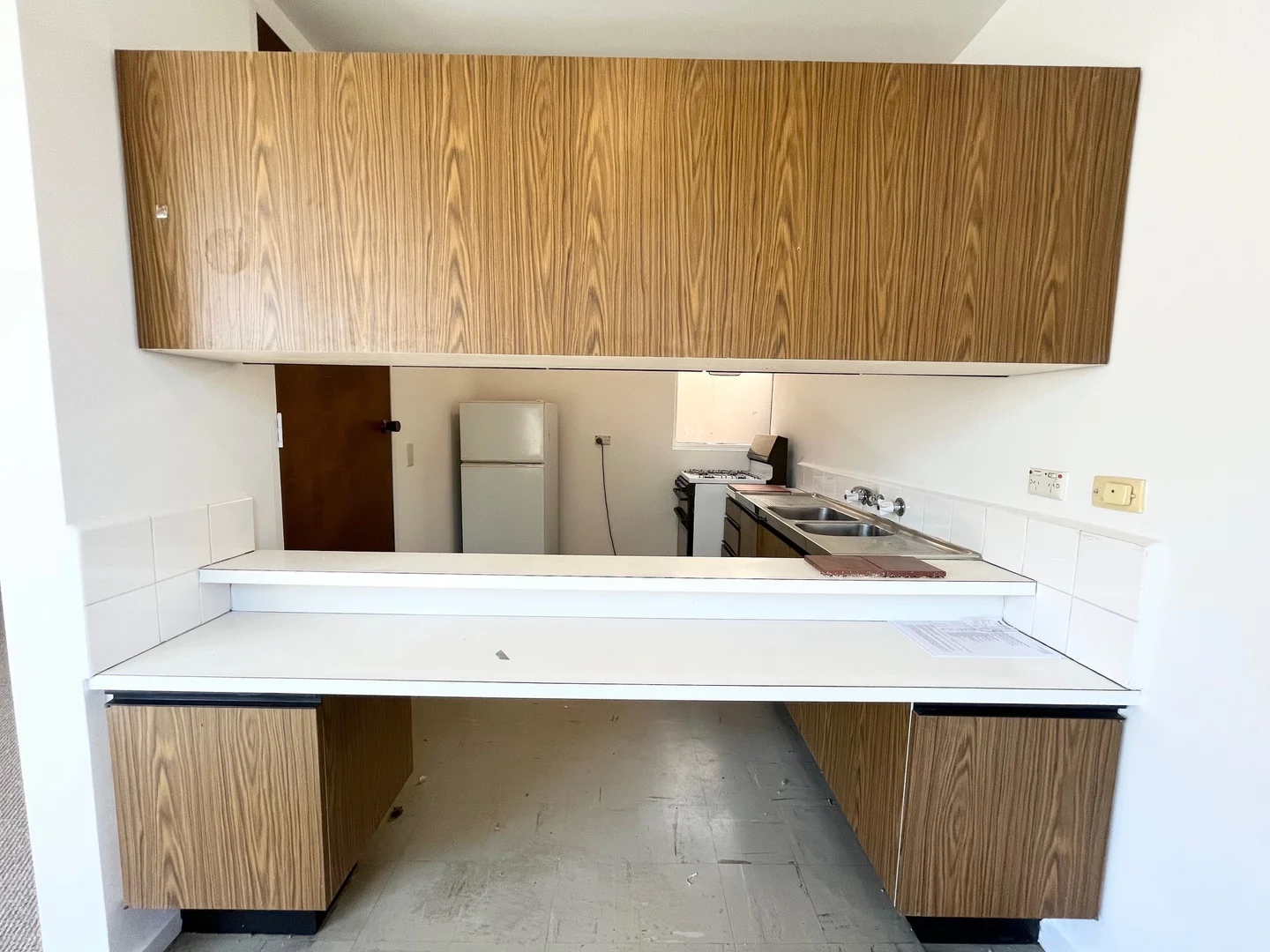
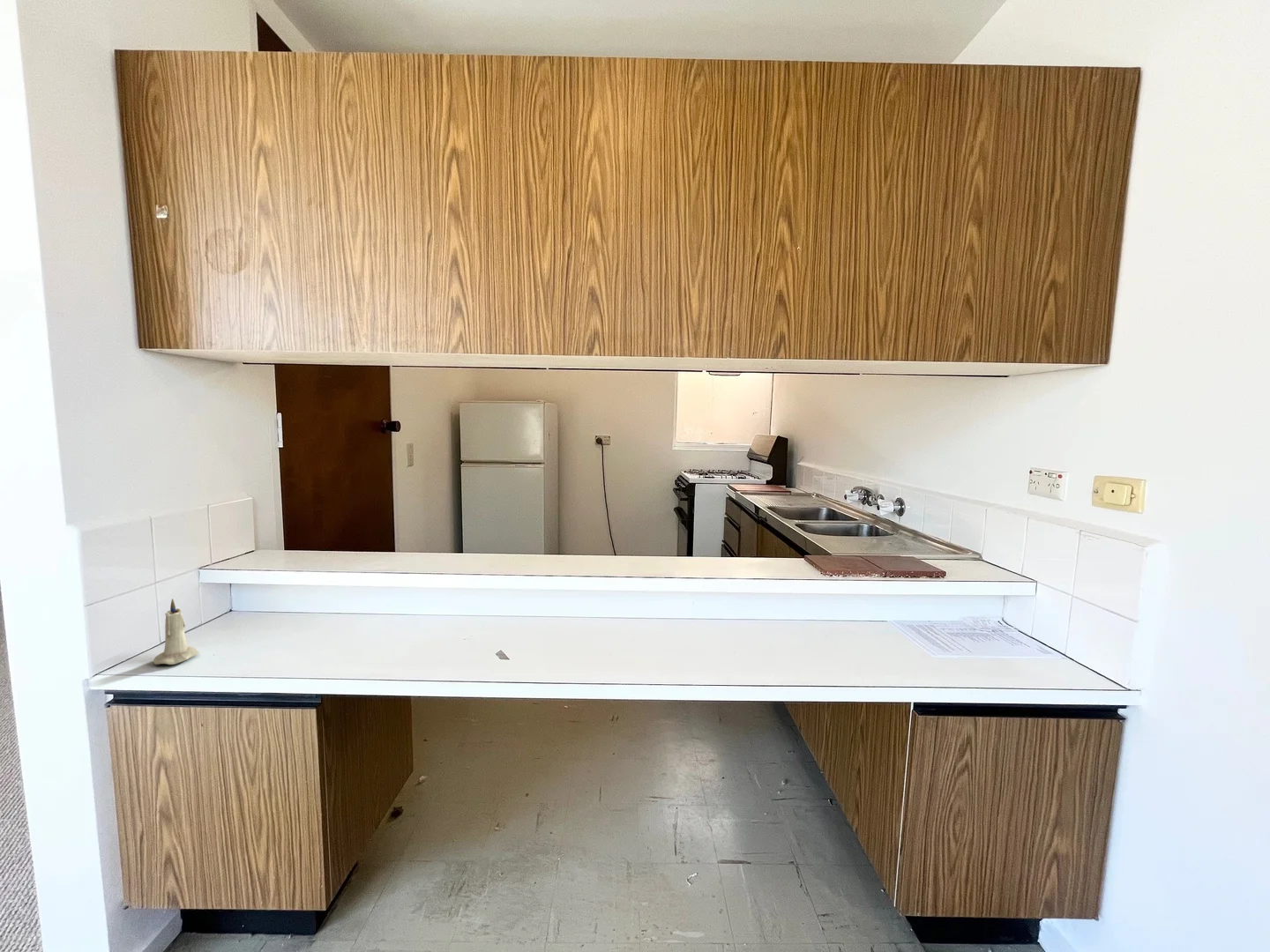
+ candle [153,598,199,666]
